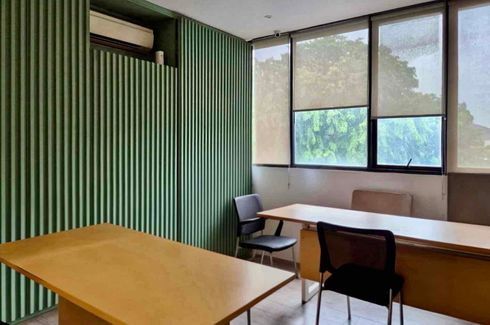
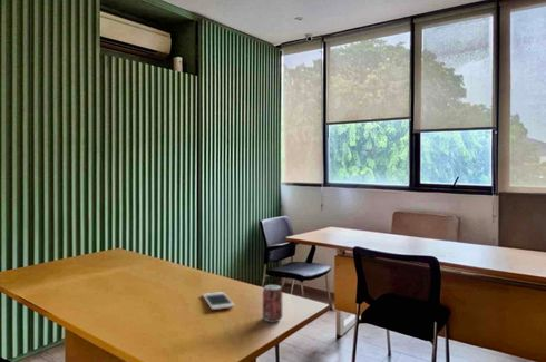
+ beverage can [262,284,283,323]
+ cell phone [202,291,235,311]
